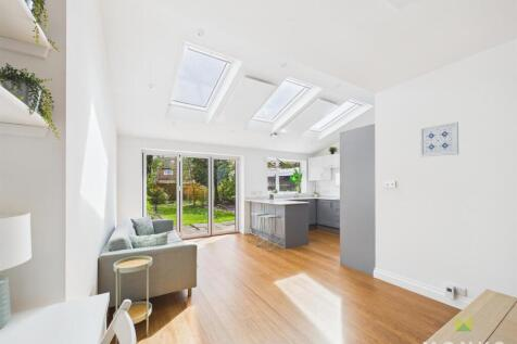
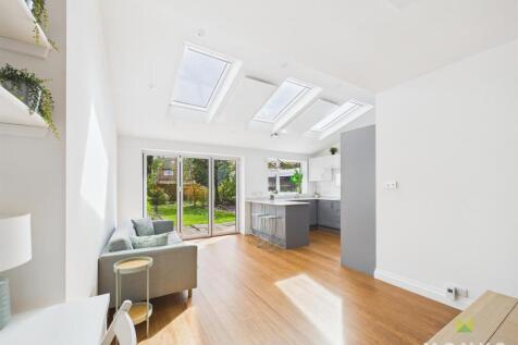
- wall art [419,120,459,158]
